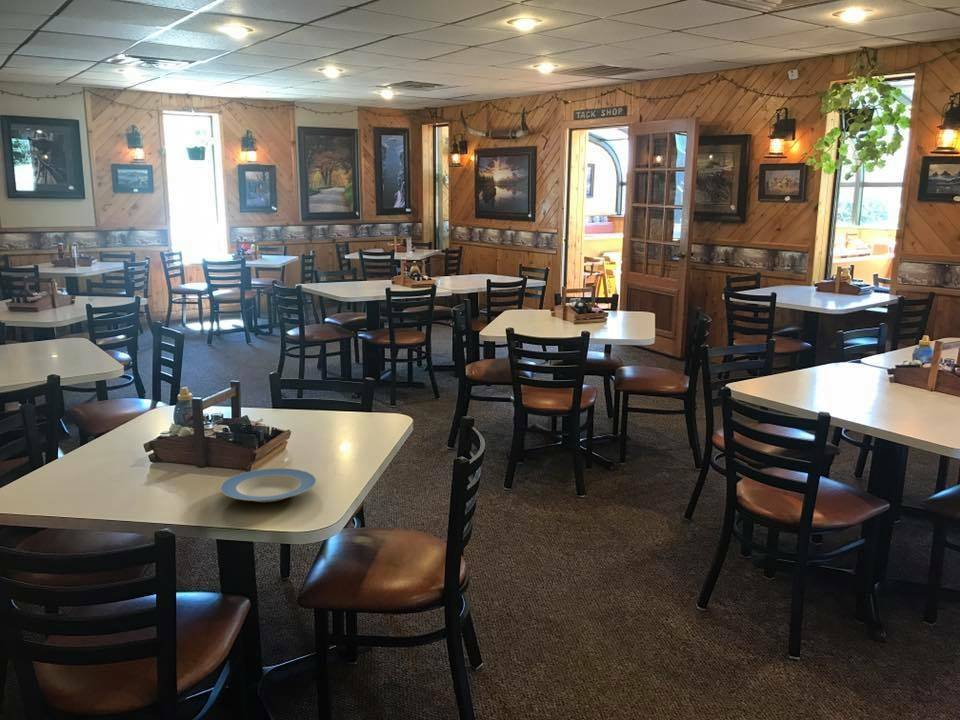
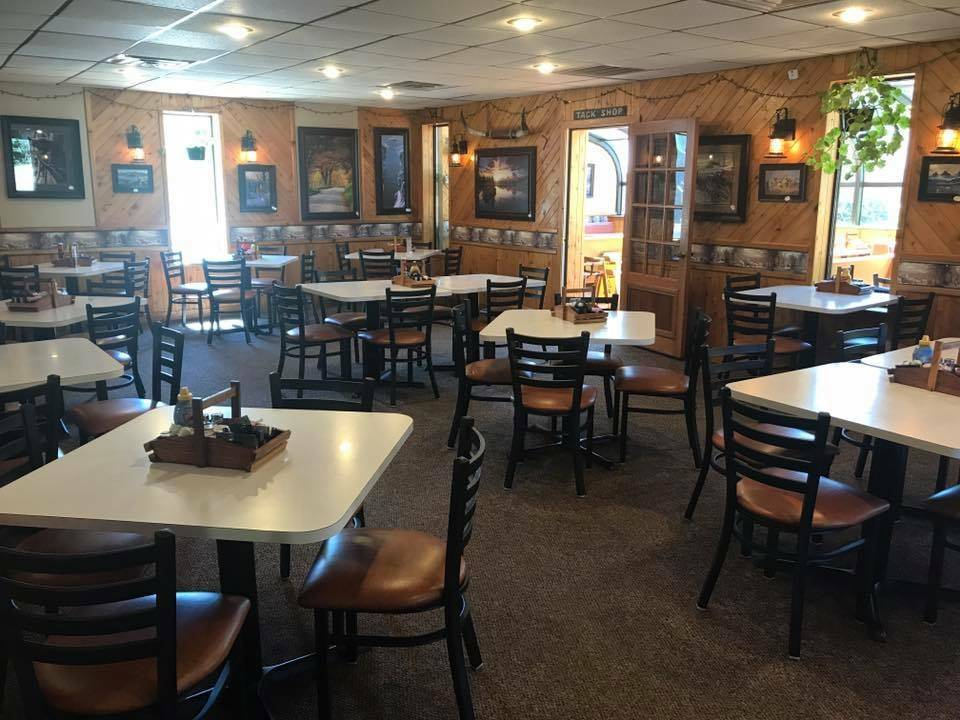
- plate [219,467,317,503]
